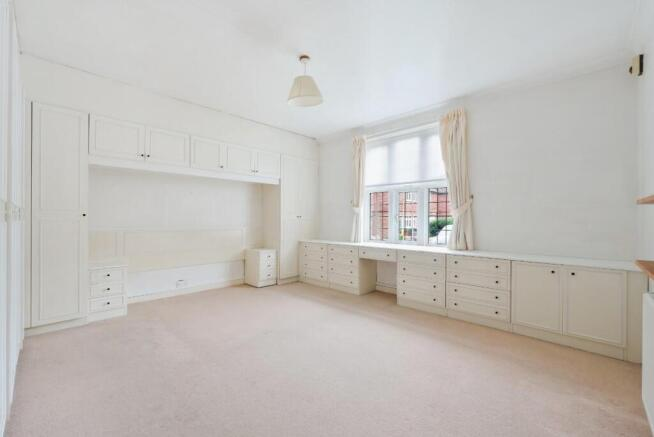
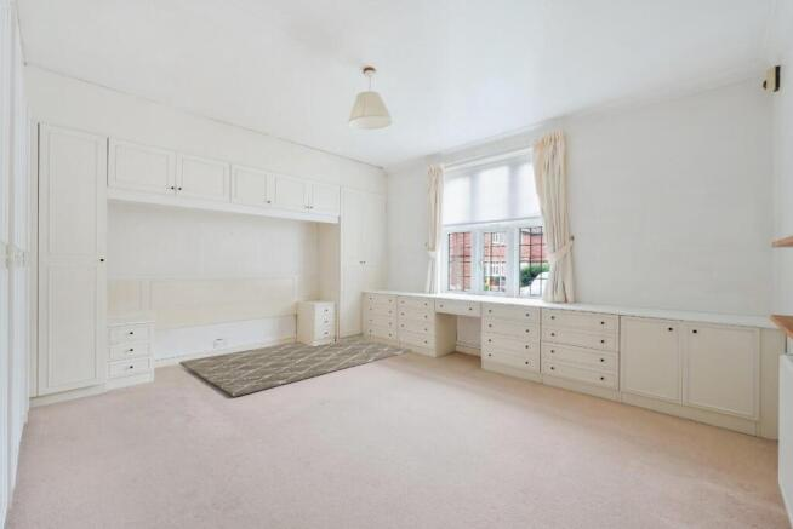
+ rug [178,337,413,398]
